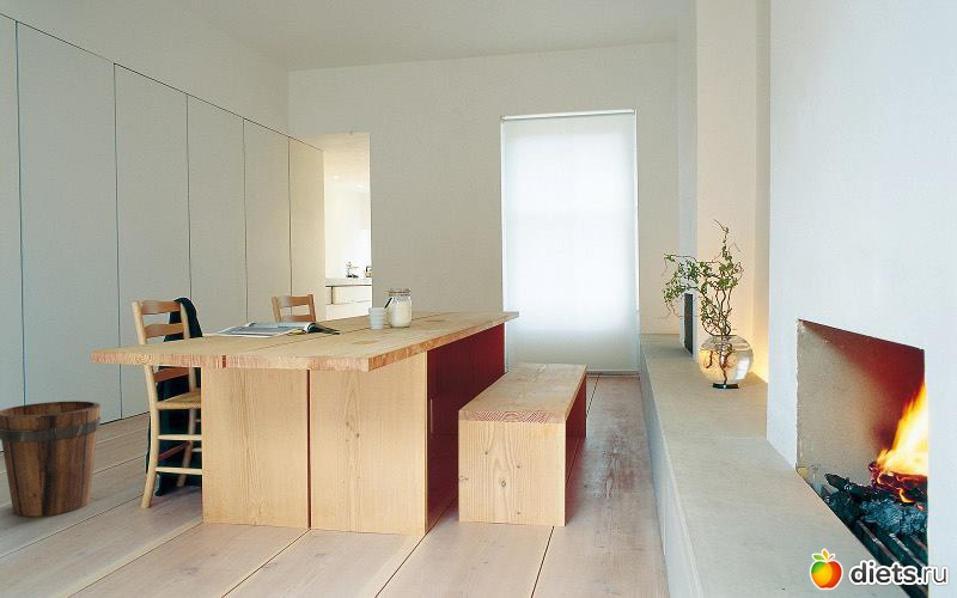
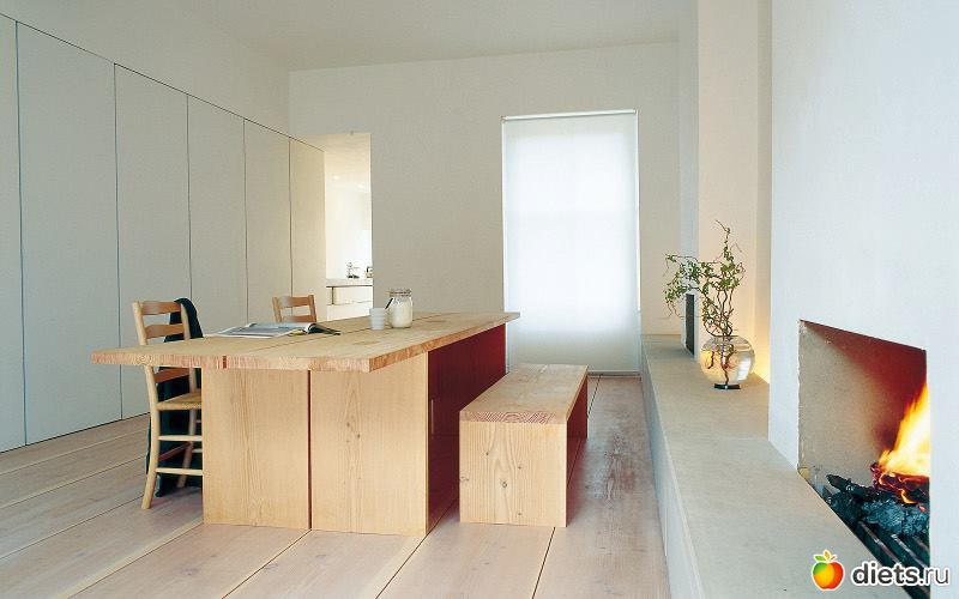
- bucket [0,399,102,518]
